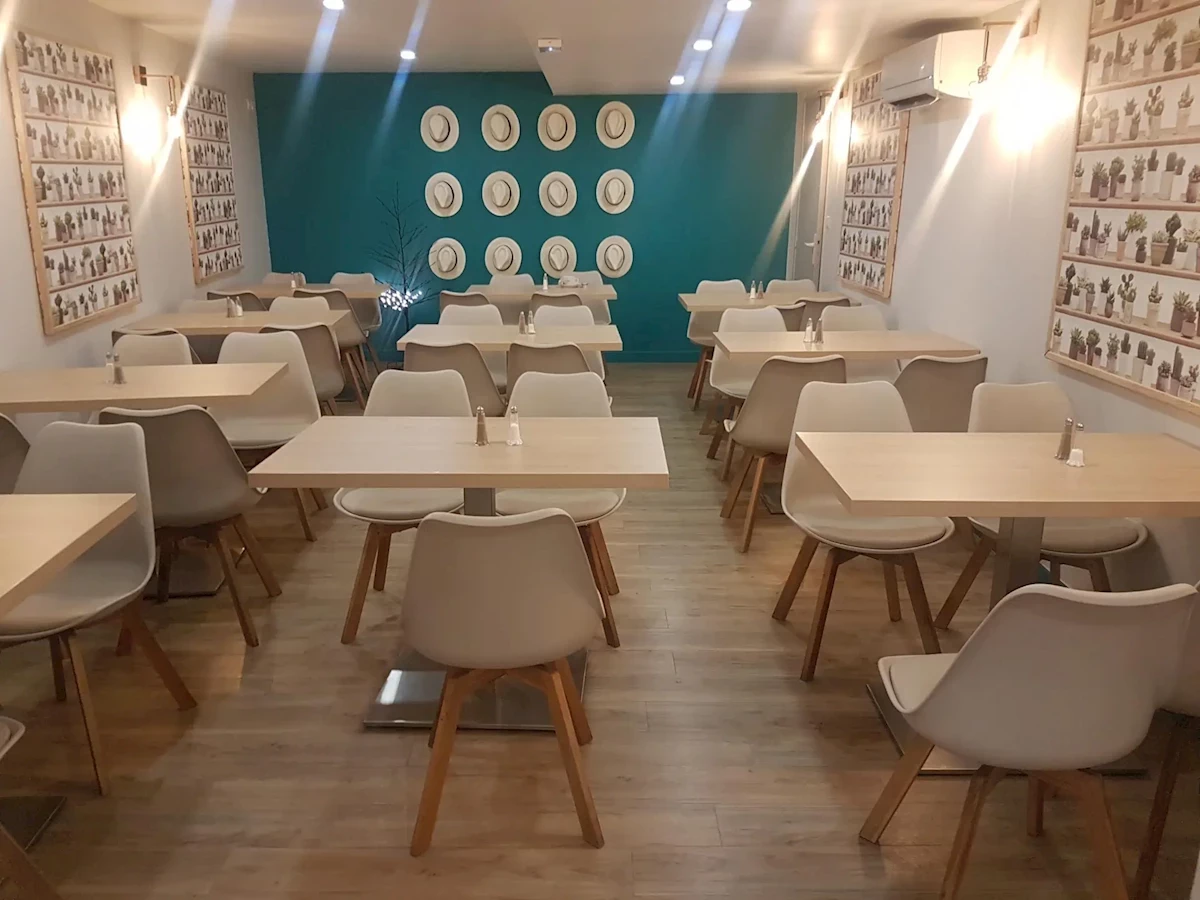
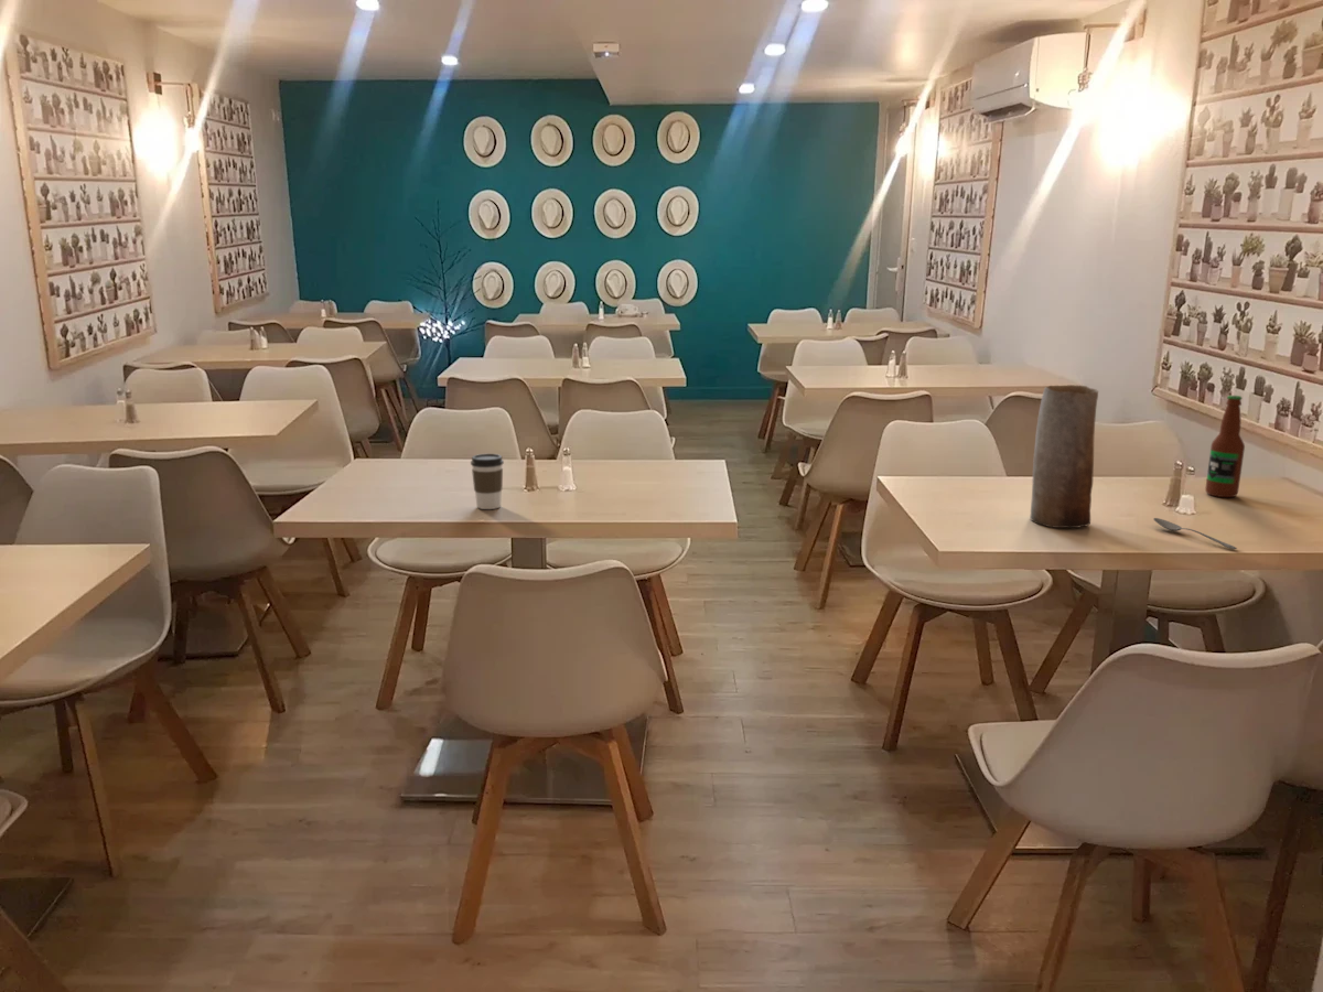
+ bottle [1204,395,1246,498]
+ vase [1029,384,1099,529]
+ coffee cup [470,453,505,510]
+ spoon [1152,517,1238,550]
